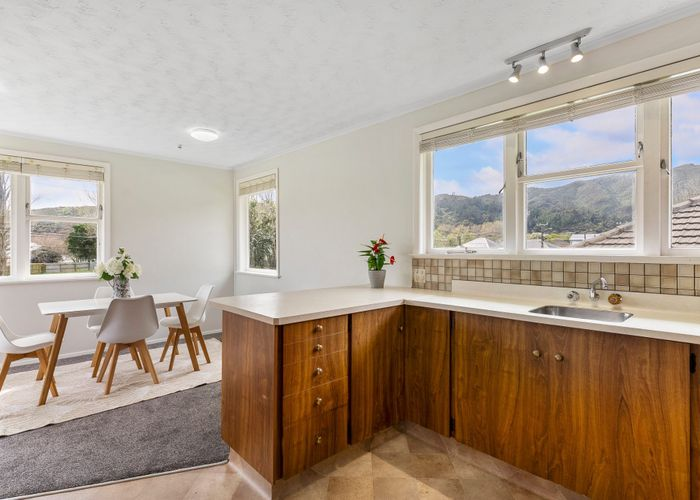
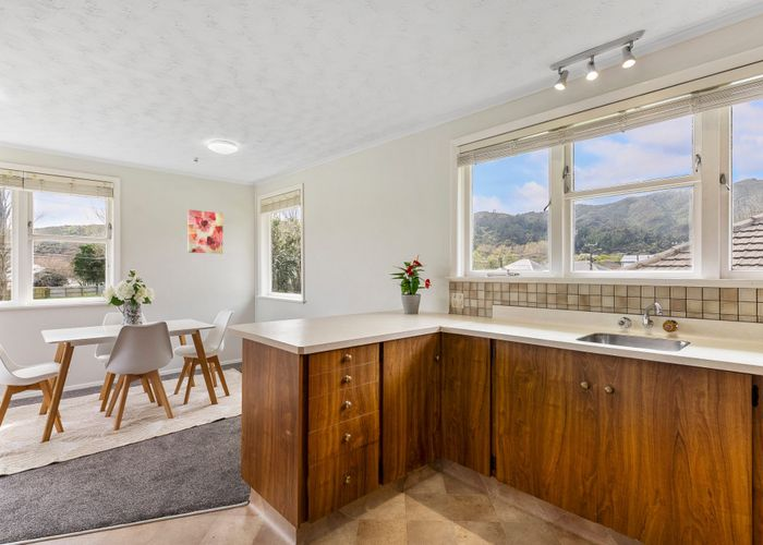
+ wall art [186,208,223,255]
